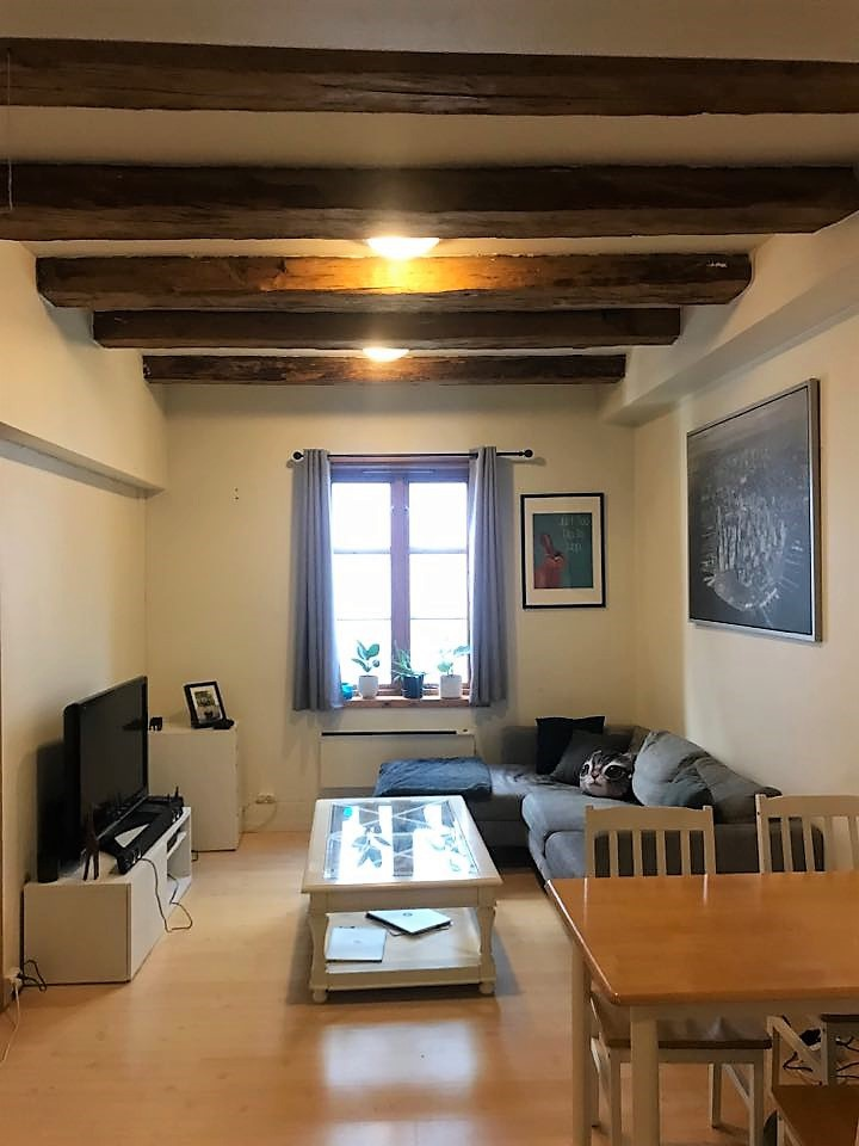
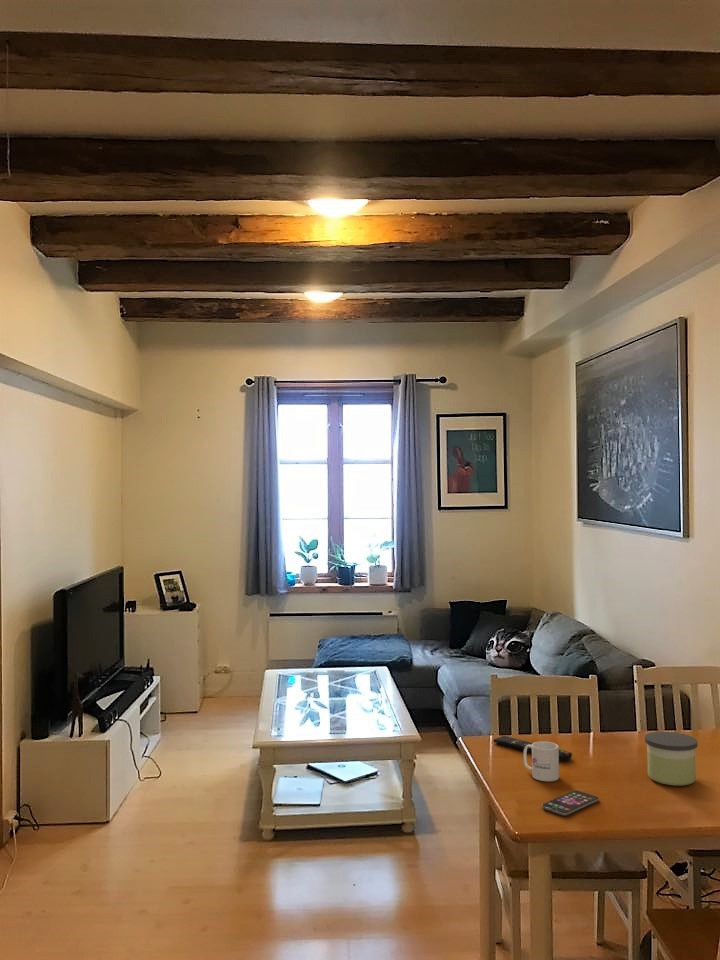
+ smartphone [541,789,600,817]
+ mug [522,741,560,782]
+ candle [644,731,698,787]
+ remote control [493,735,573,762]
